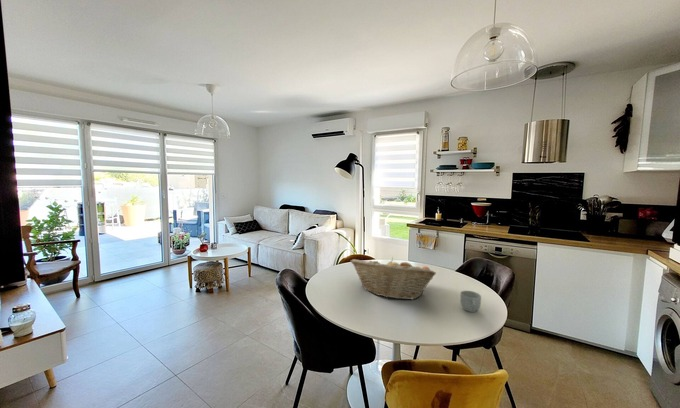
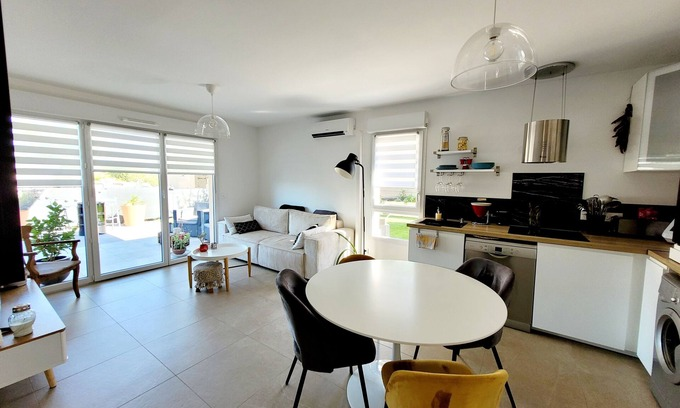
- fruit basket [350,256,437,300]
- mug [459,290,482,313]
